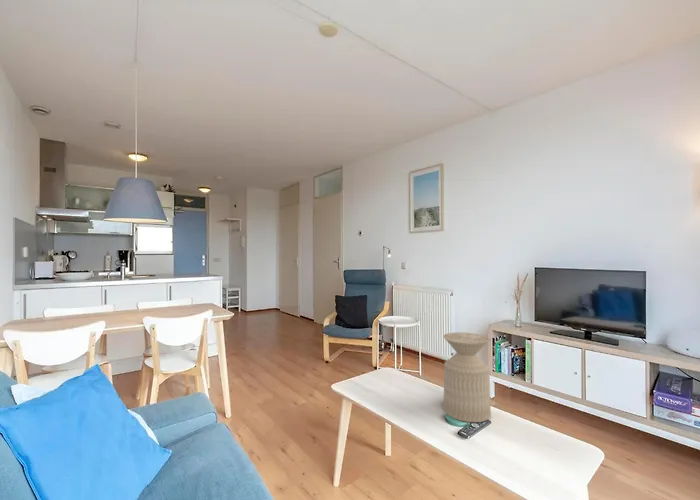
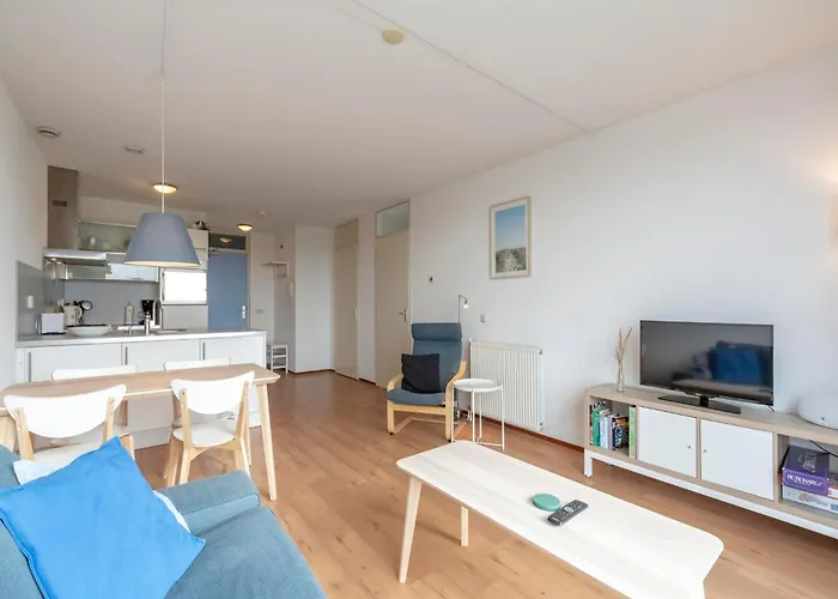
- side table [442,331,492,423]
